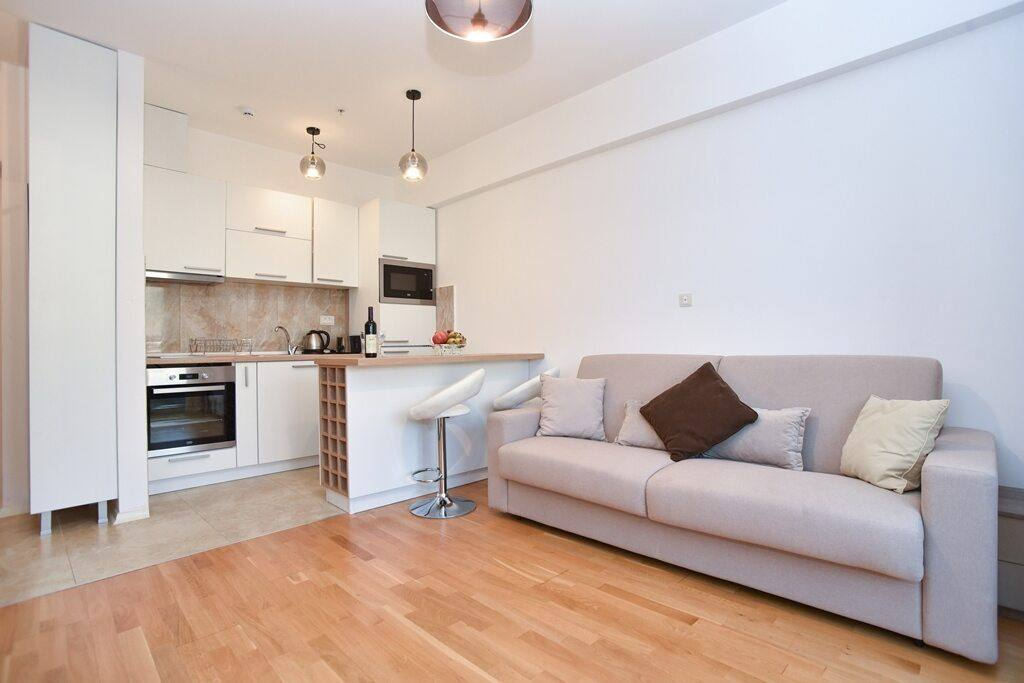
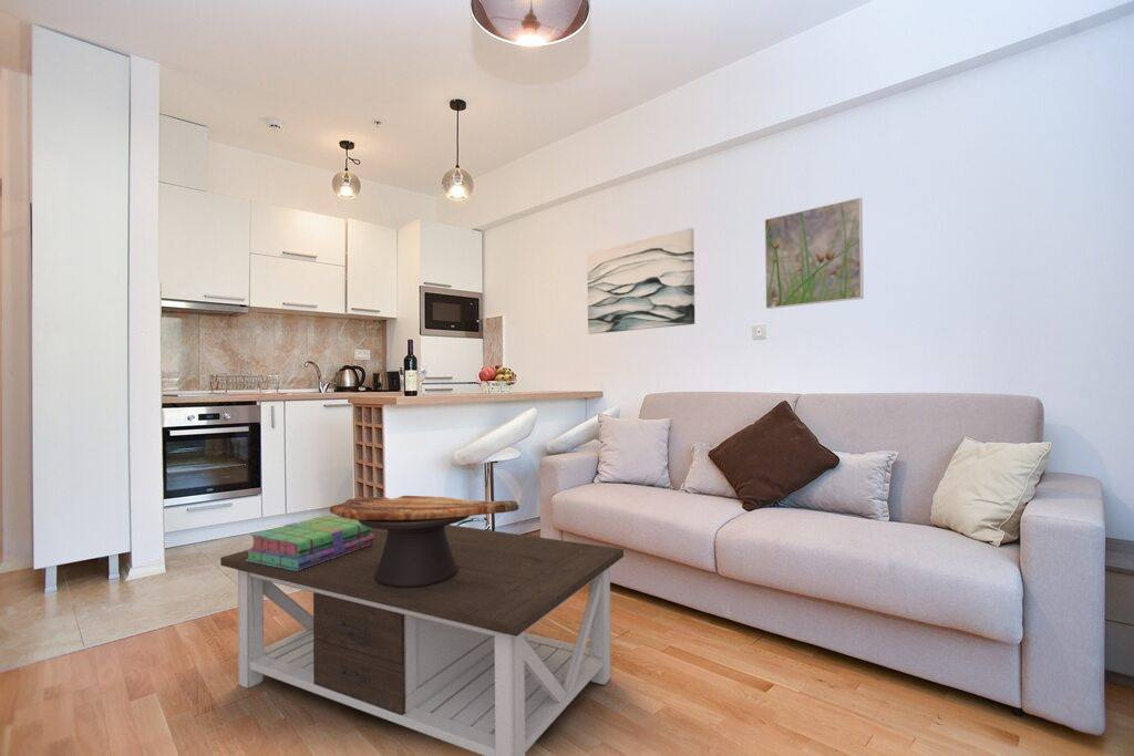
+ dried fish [329,495,520,588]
+ stack of books [246,515,374,571]
+ wall art [586,227,695,335]
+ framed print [764,196,865,310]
+ coffee table [219,524,625,756]
